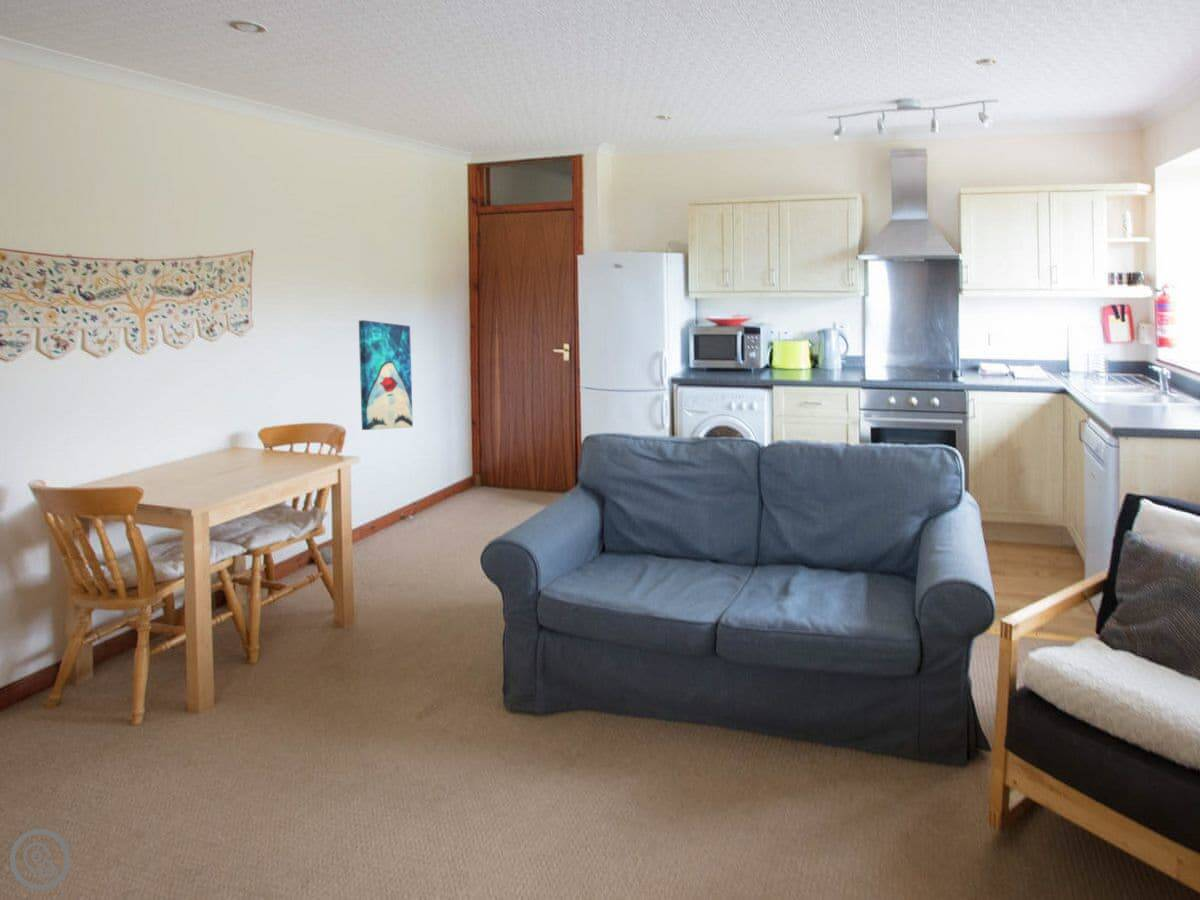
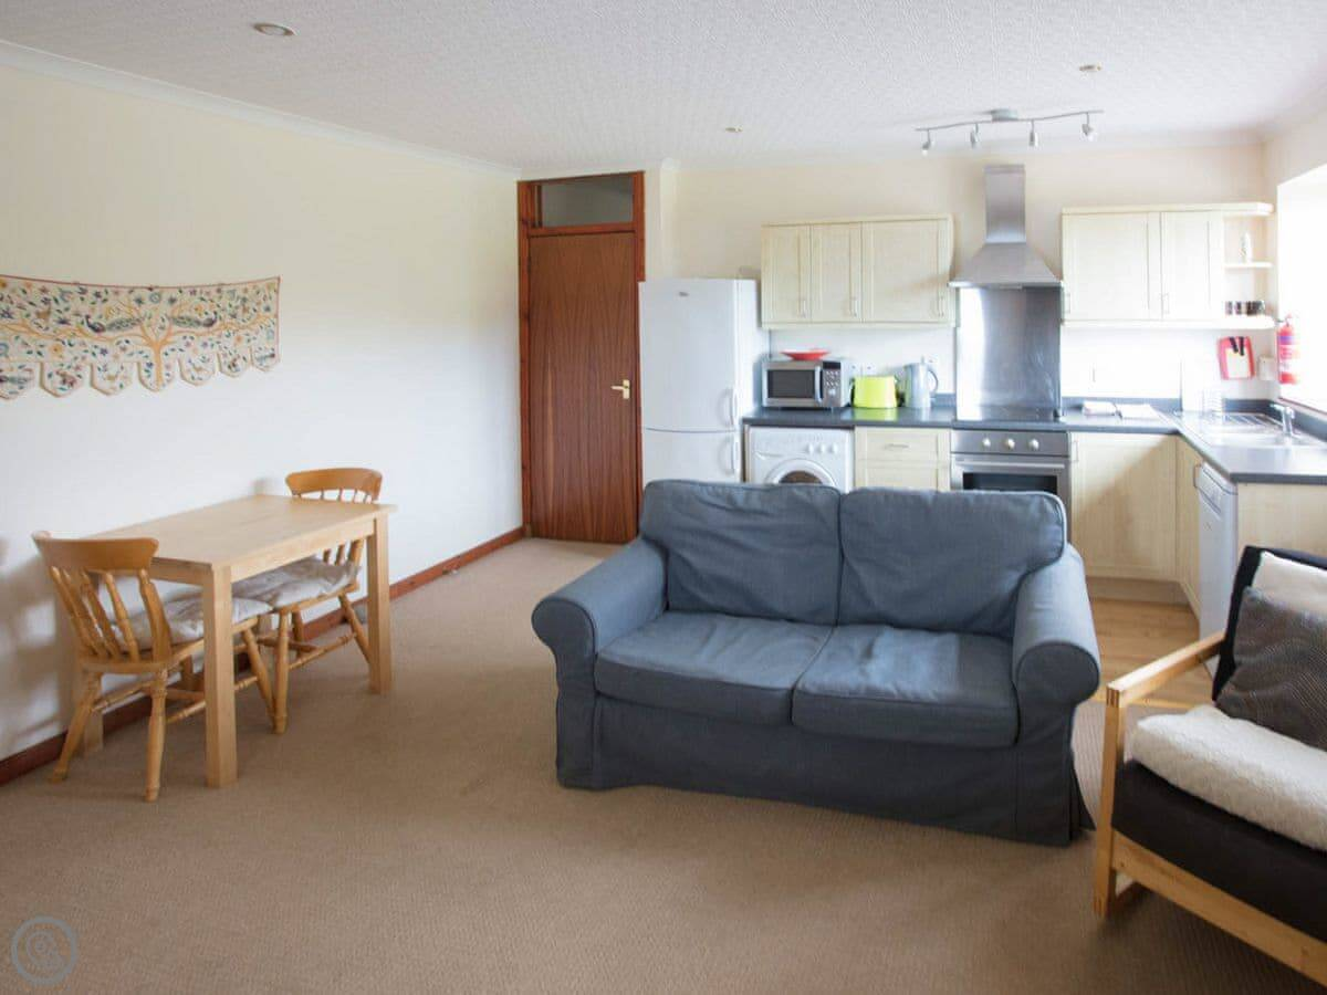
- wall art [358,319,414,431]
